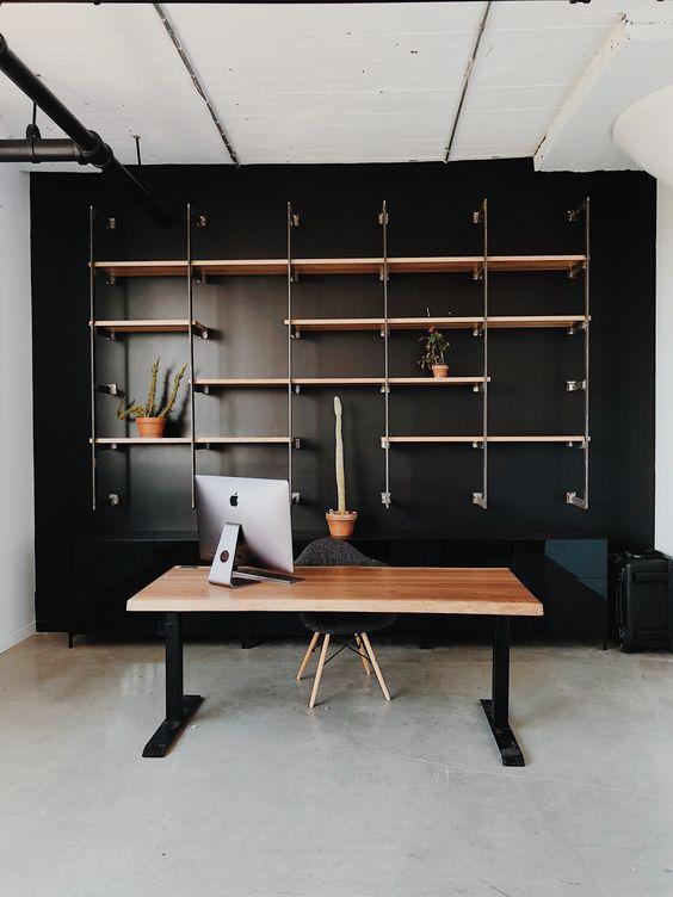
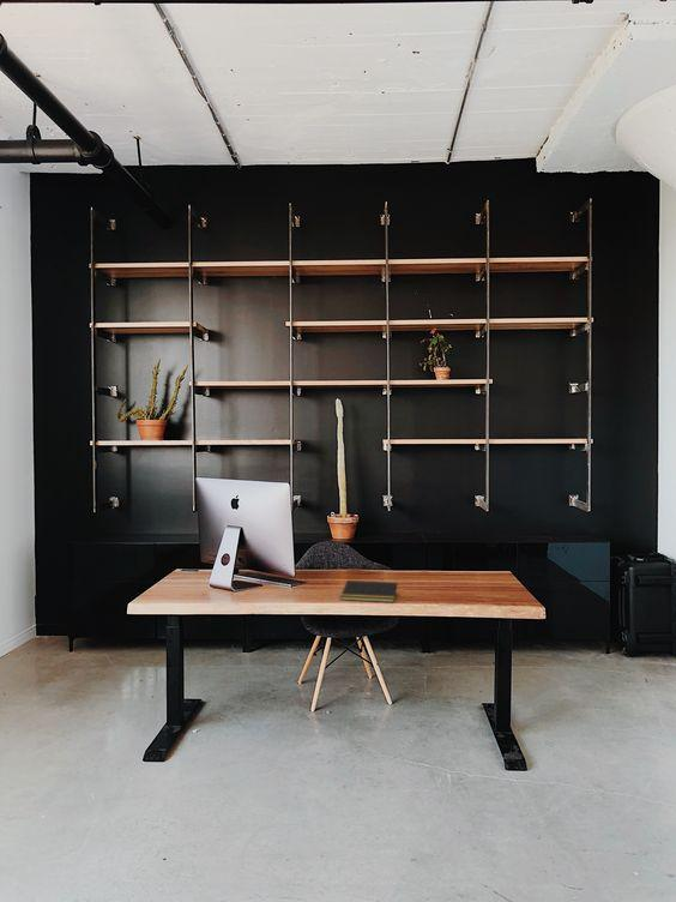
+ notepad [339,579,399,603]
